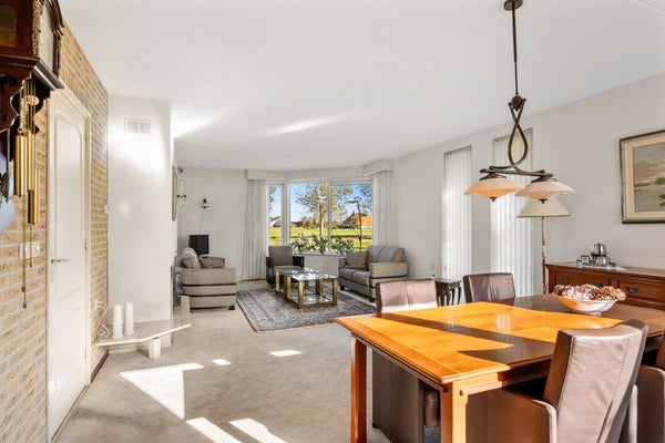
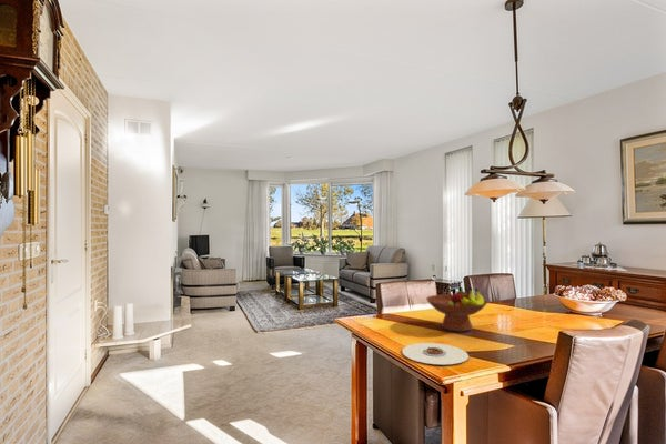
+ fruit bowl [425,286,490,333]
+ plate [401,342,470,365]
